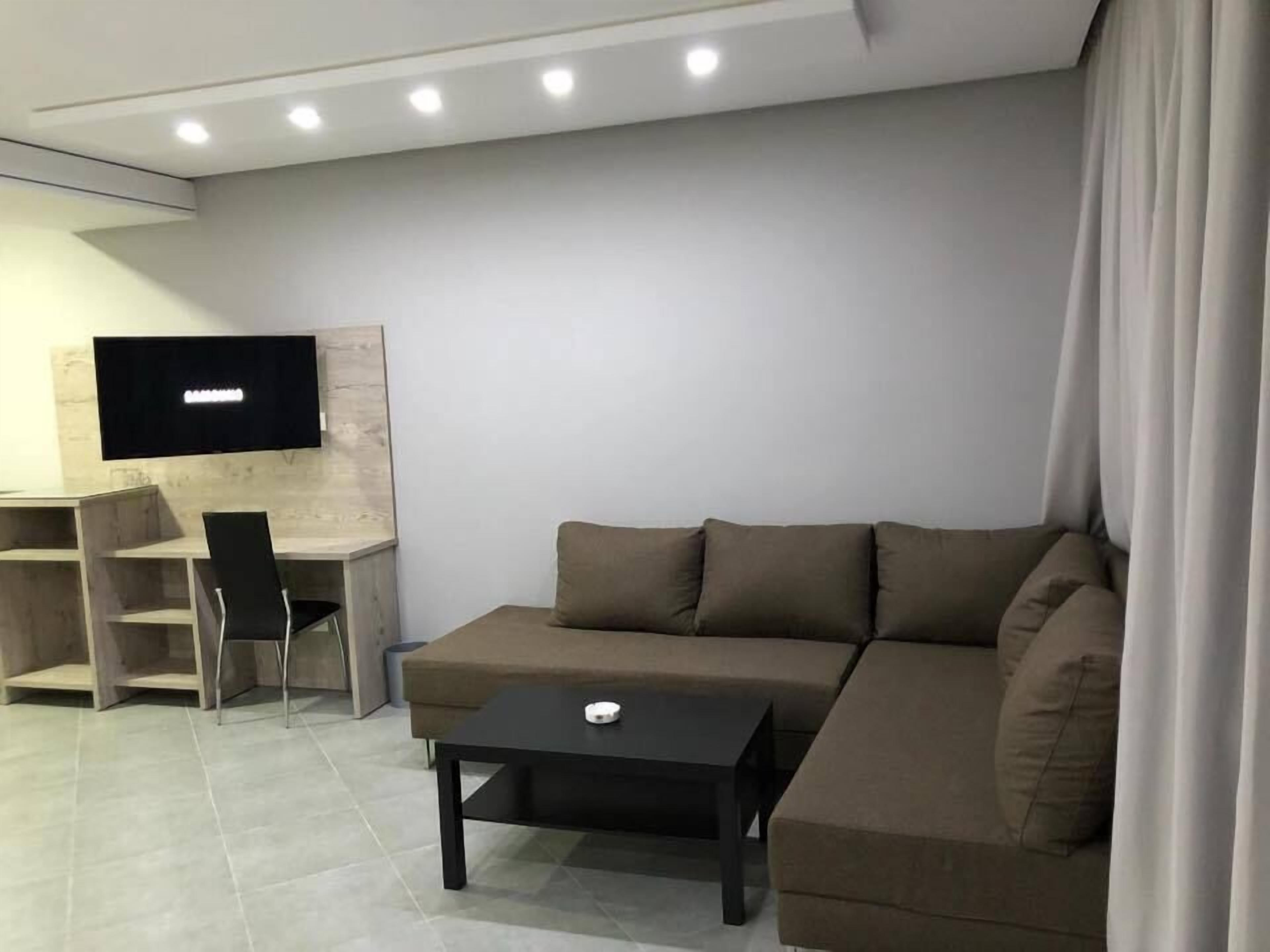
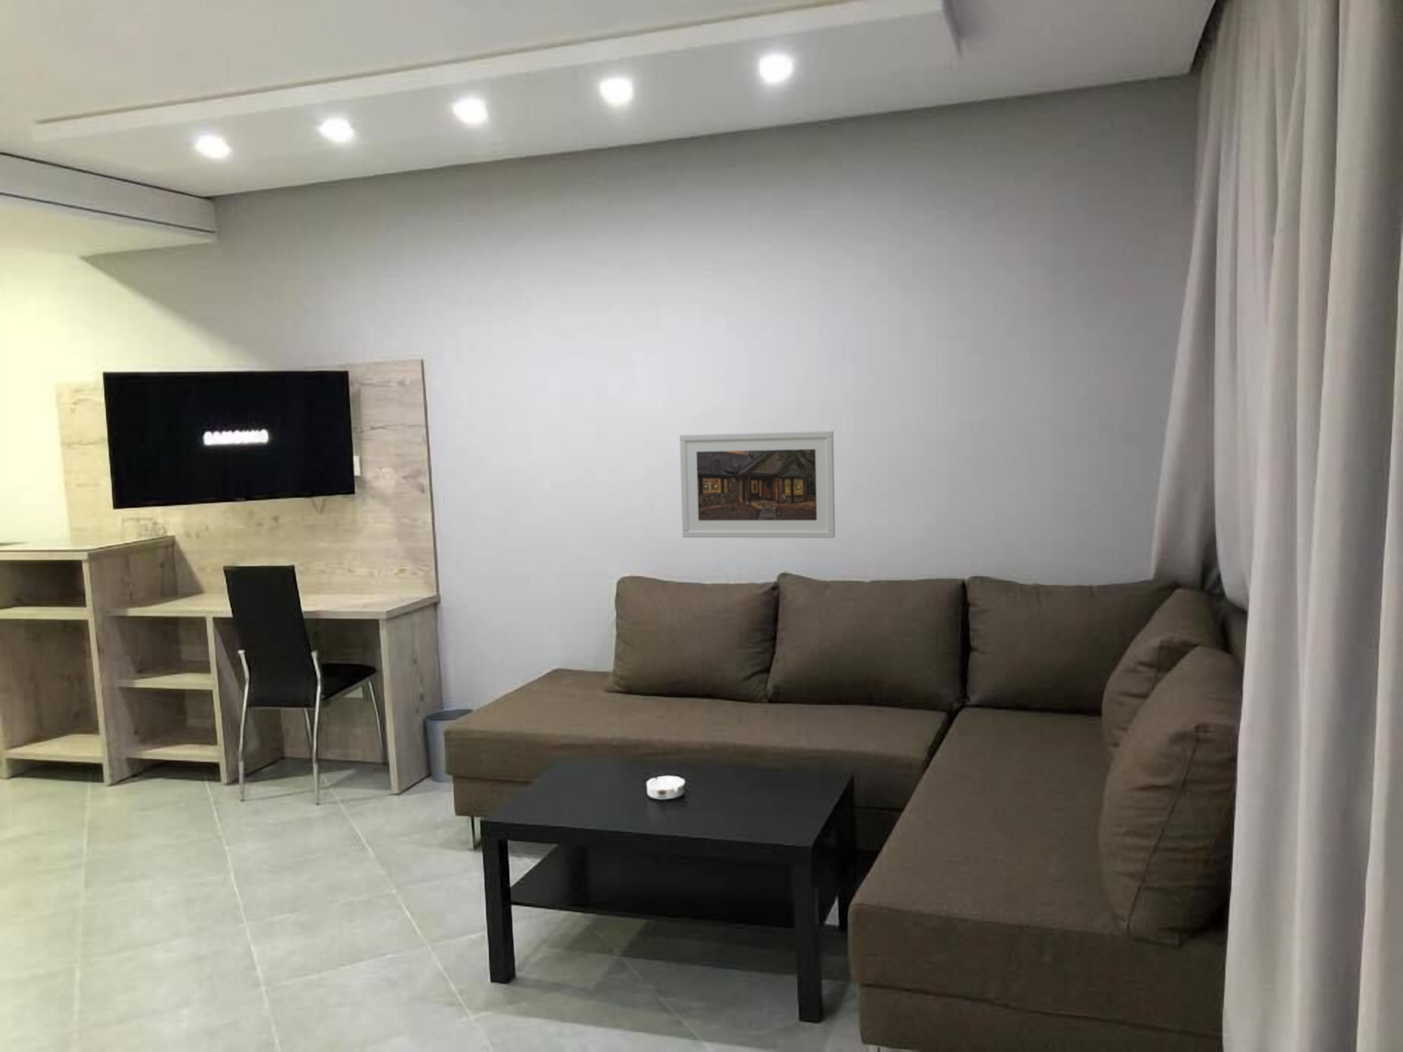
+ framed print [679,431,835,538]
